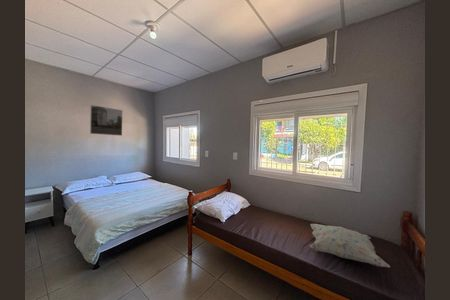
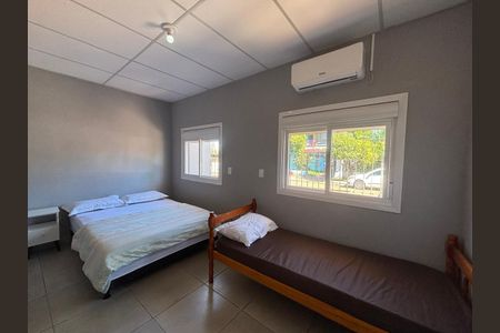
- decorative pillow [309,223,391,268]
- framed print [89,104,123,137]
